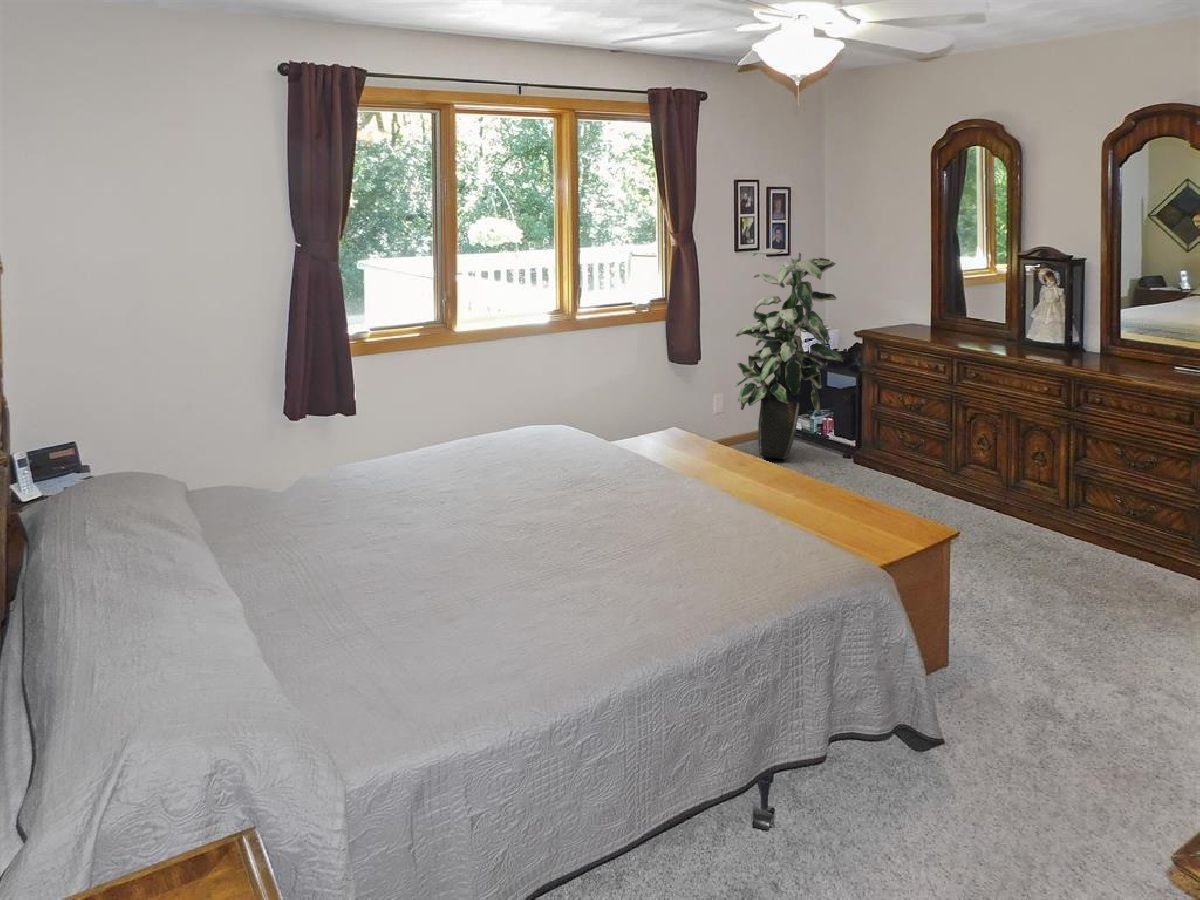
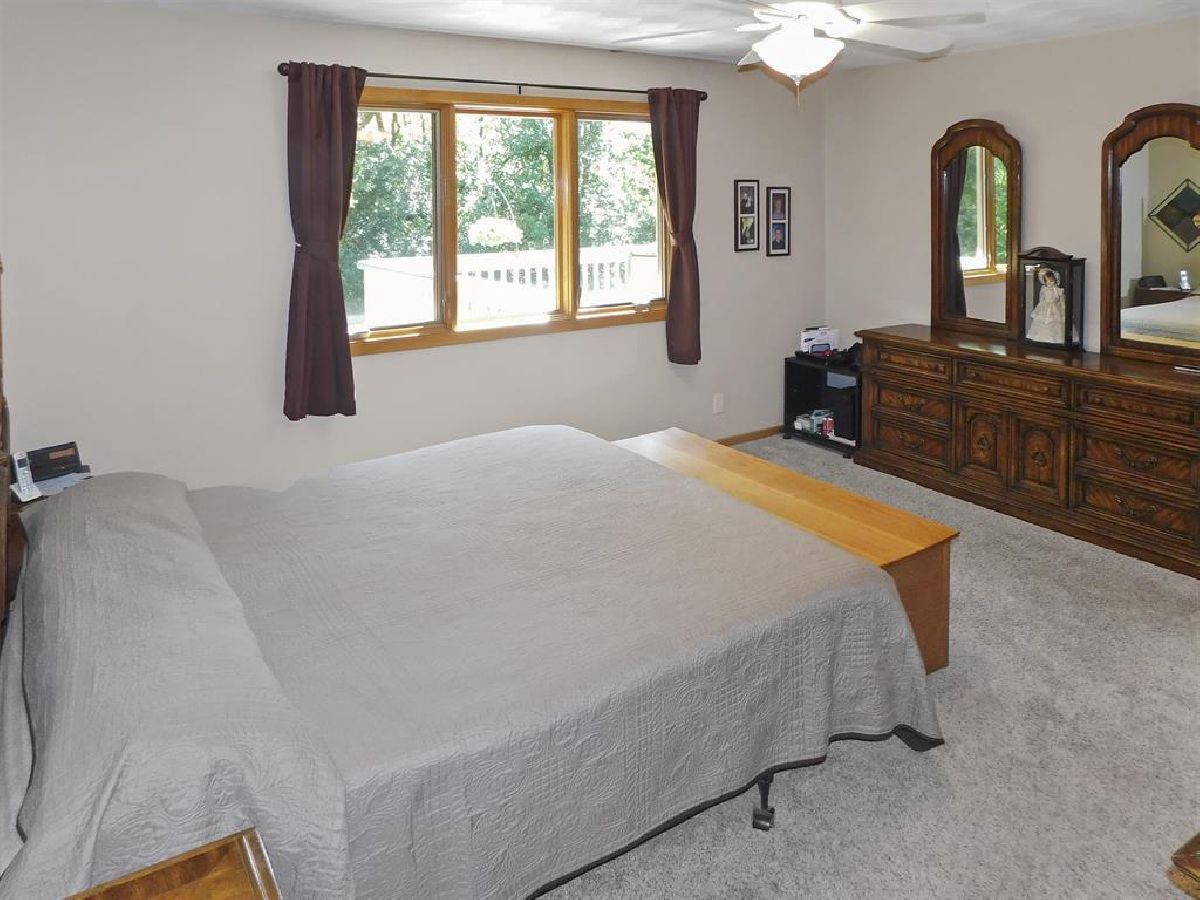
- indoor plant [734,247,844,460]
